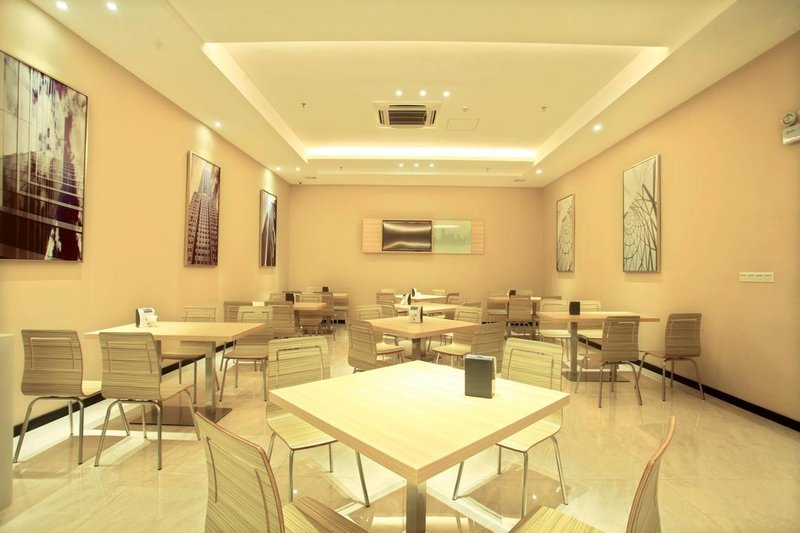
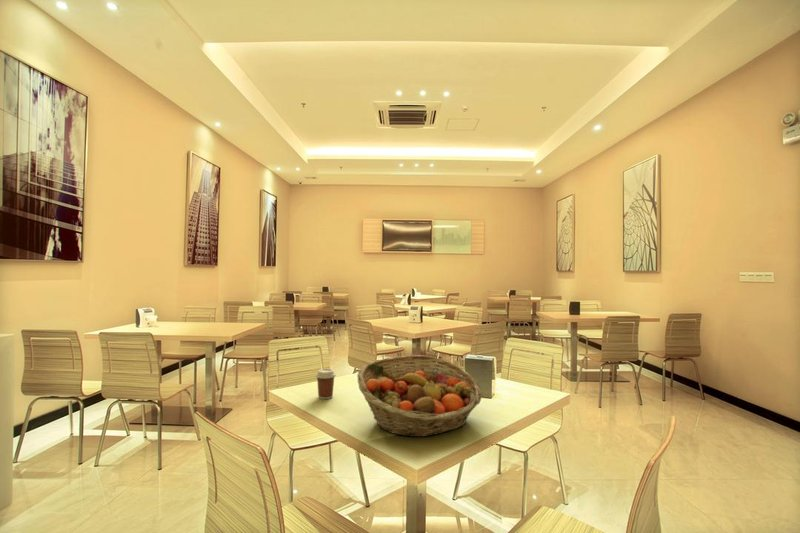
+ fruit basket [356,354,484,438]
+ coffee cup [315,368,337,400]
